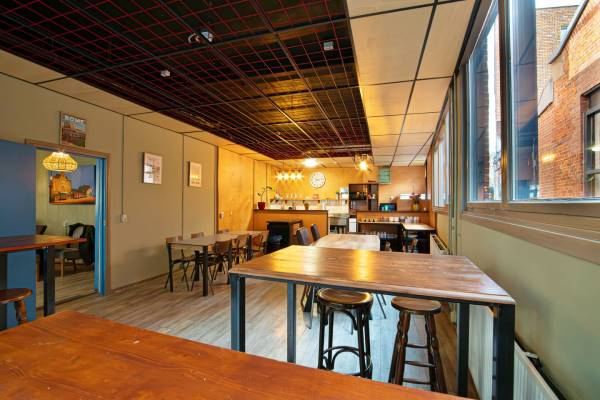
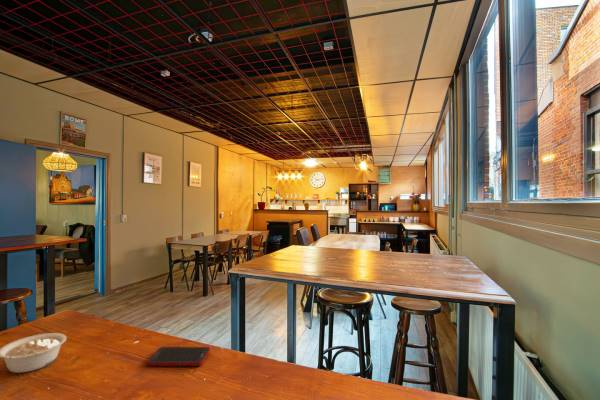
+ legume [0,332,68,374]
+ cell phone [145,346,211,367]
